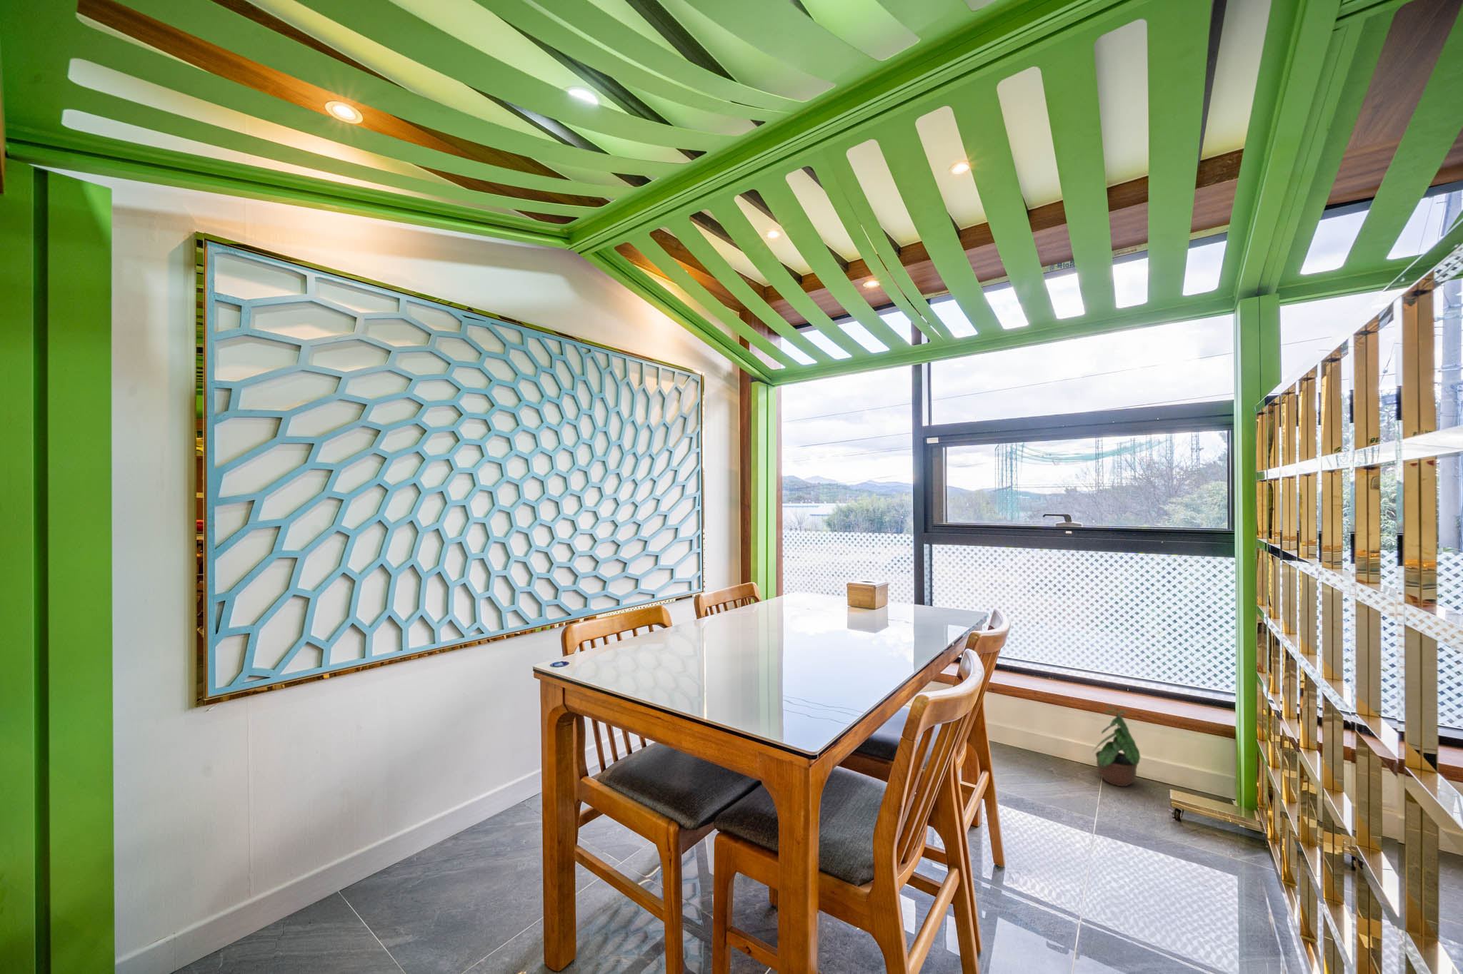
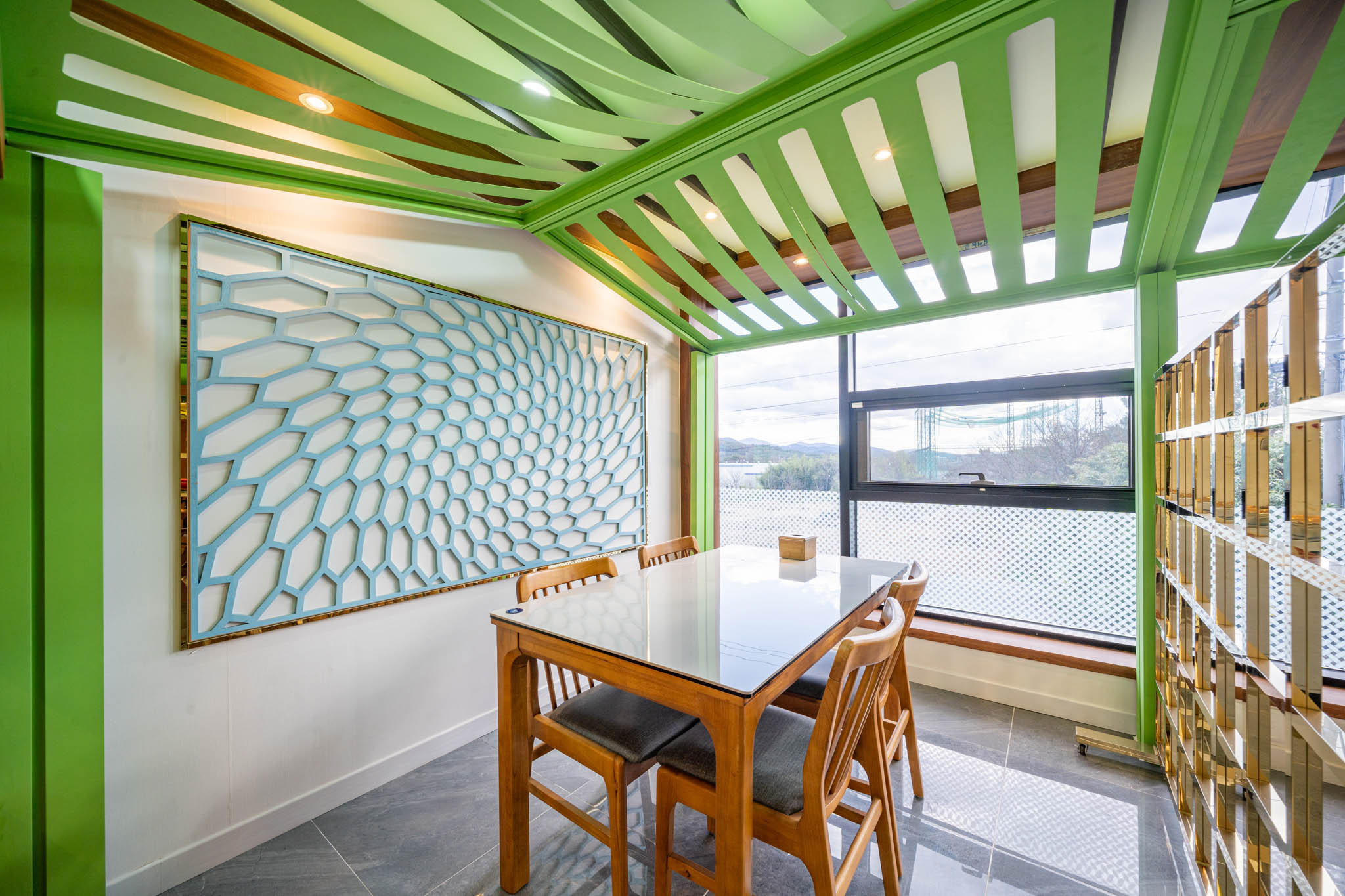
- potted plant [1091,704,1141,787]
